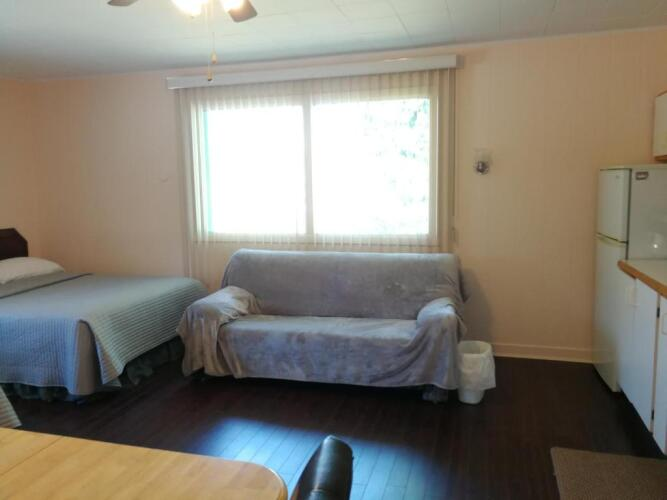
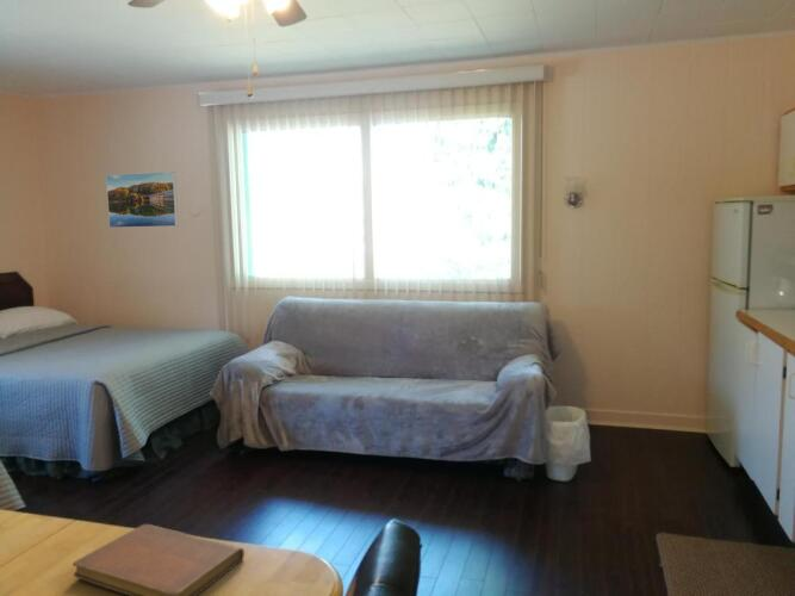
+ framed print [105,170,180,229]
+ notebook [72,523,246,596]
